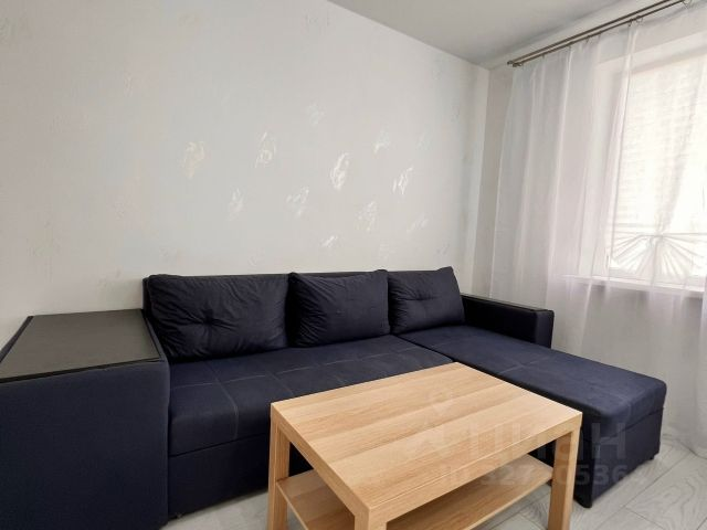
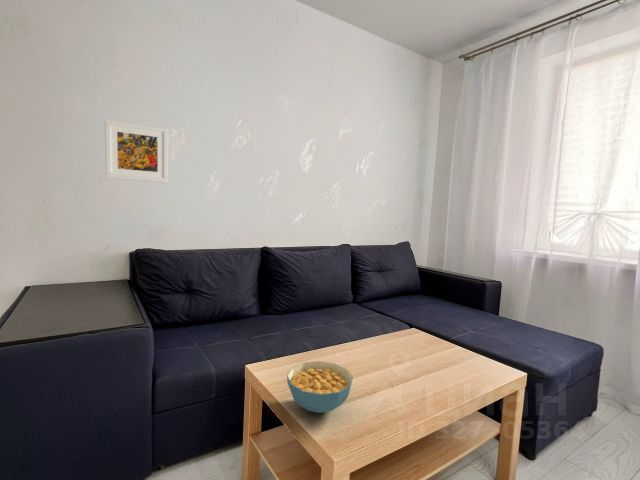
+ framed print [104,118,169,184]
+ cereal bowl [286,360,354,414]
